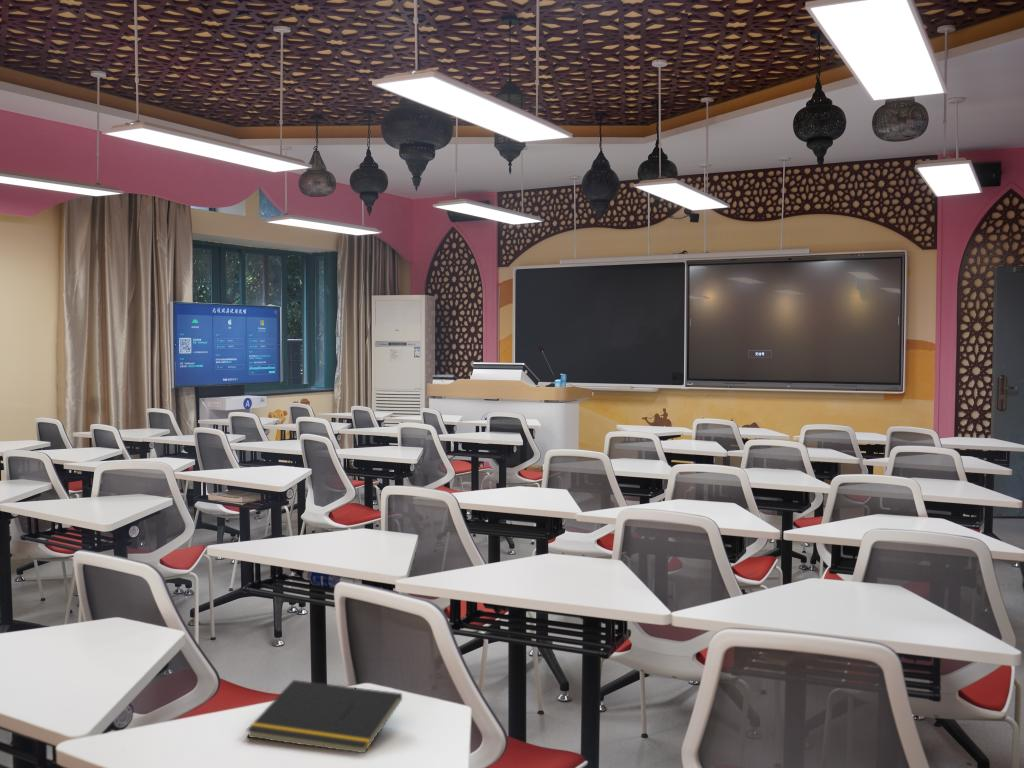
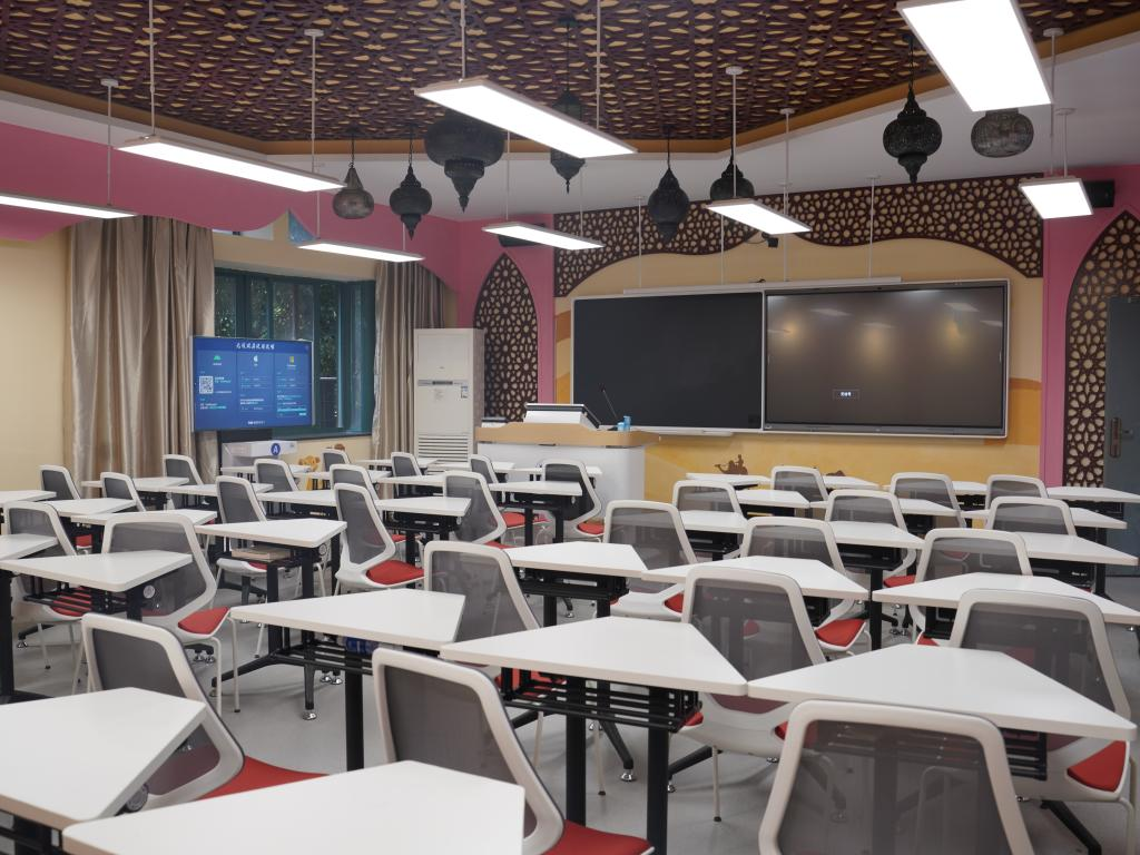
- notepad [245,679,403,754]
